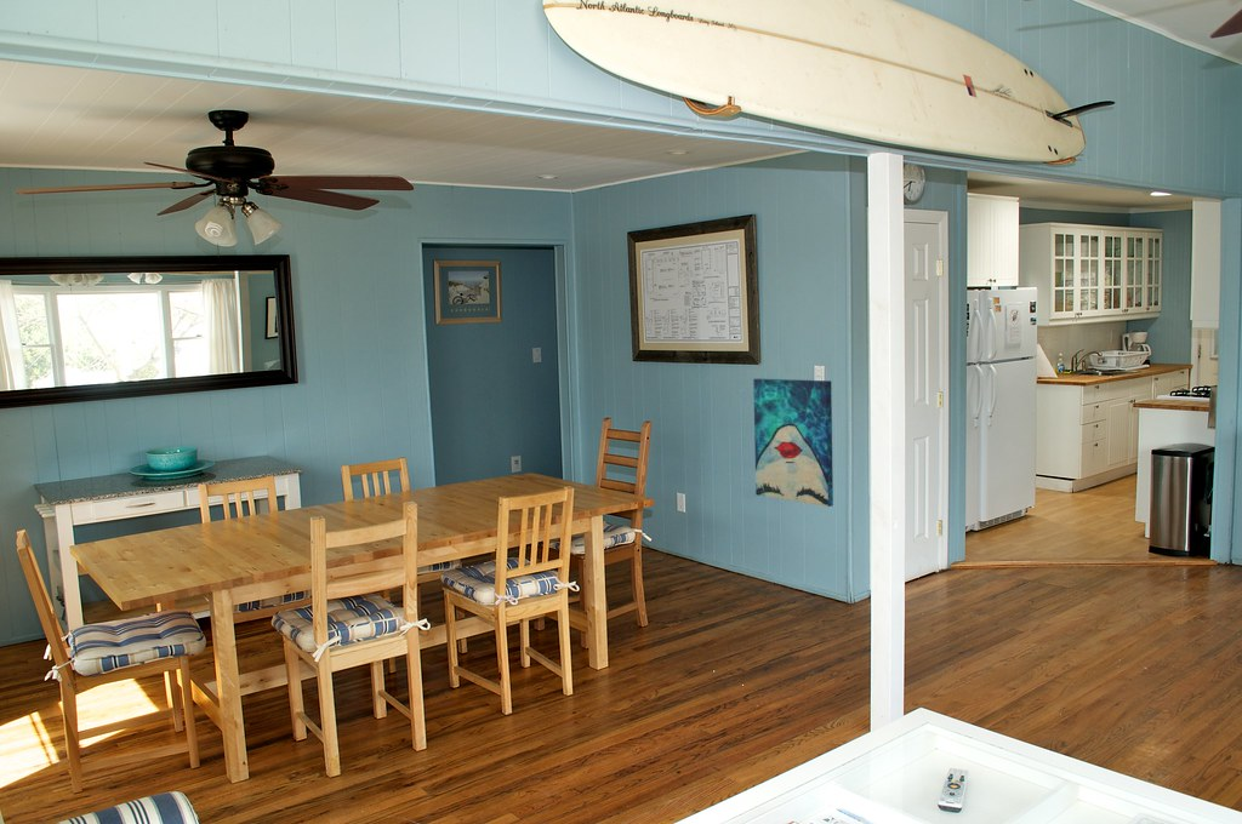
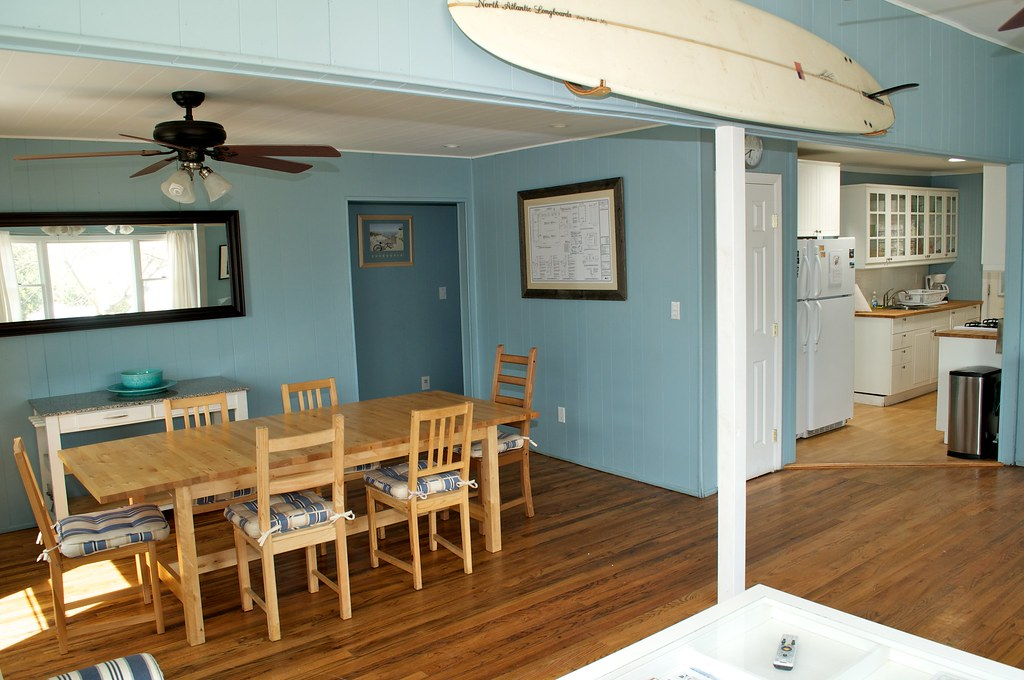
- wall art [752,377,834,508]
